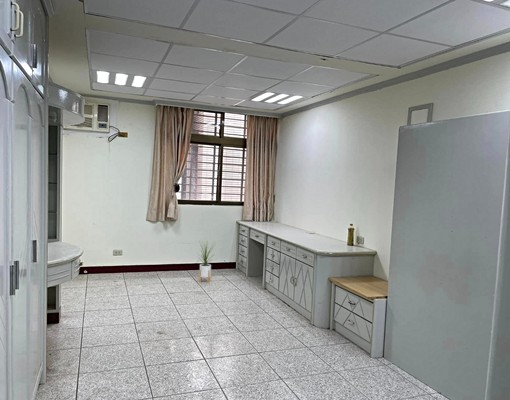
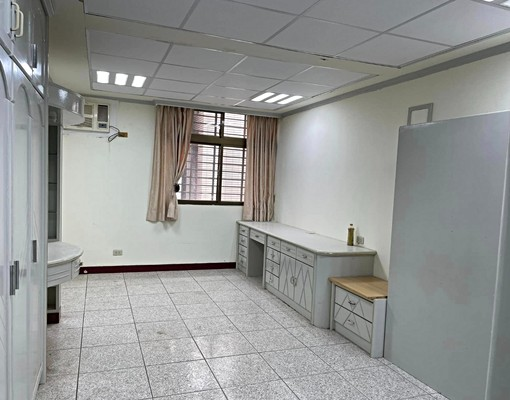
- house plant [197,238,216,284]
